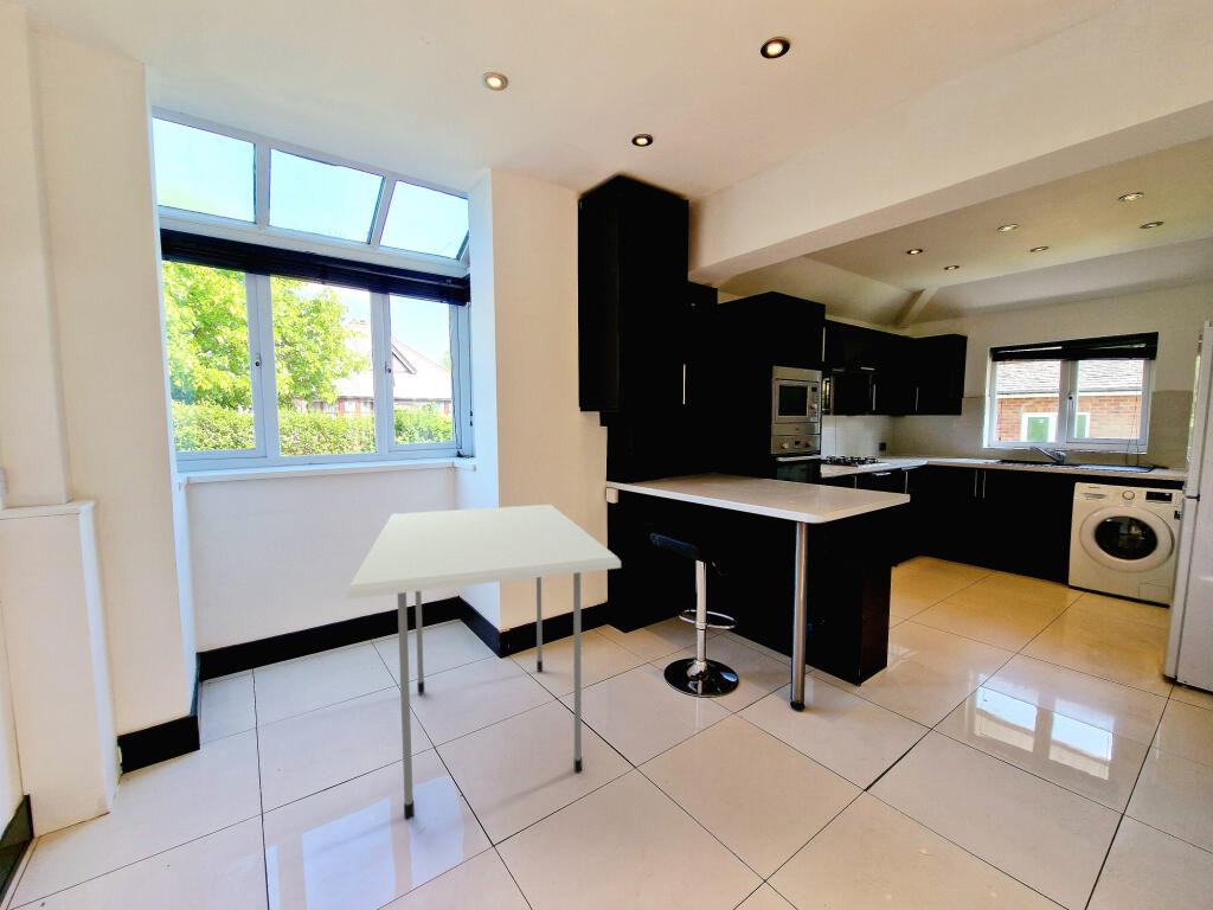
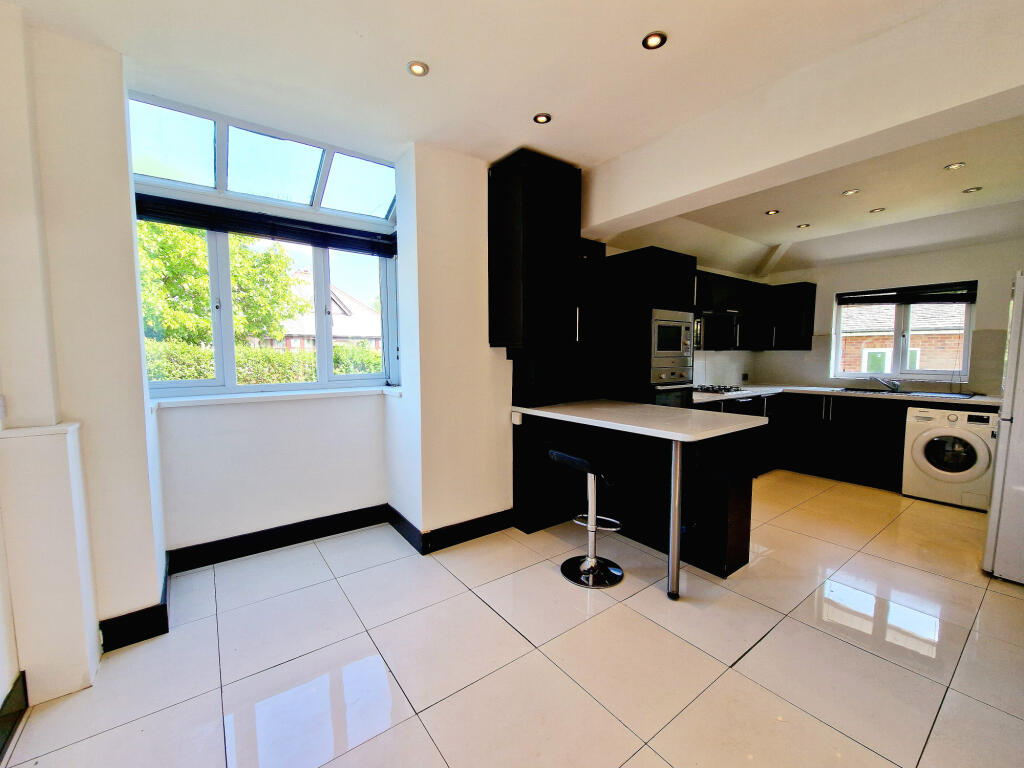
- dining table [345,504,622,821]
